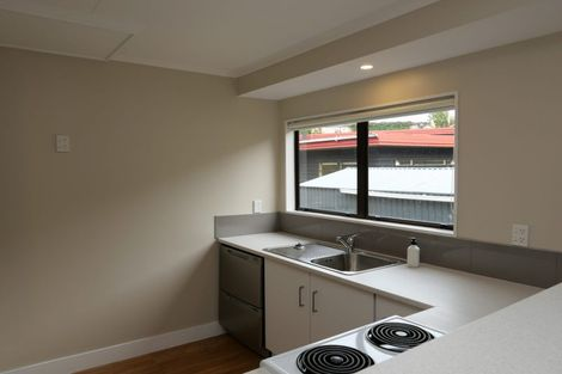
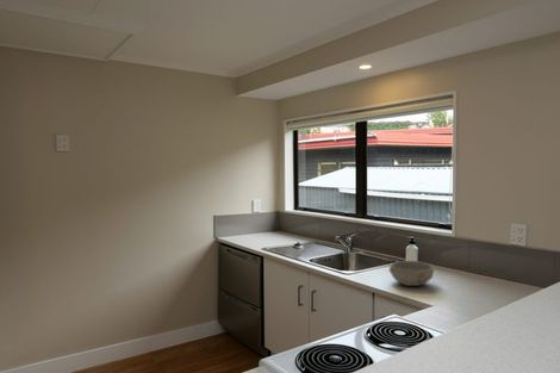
+ bowl [388,260,435,287]
